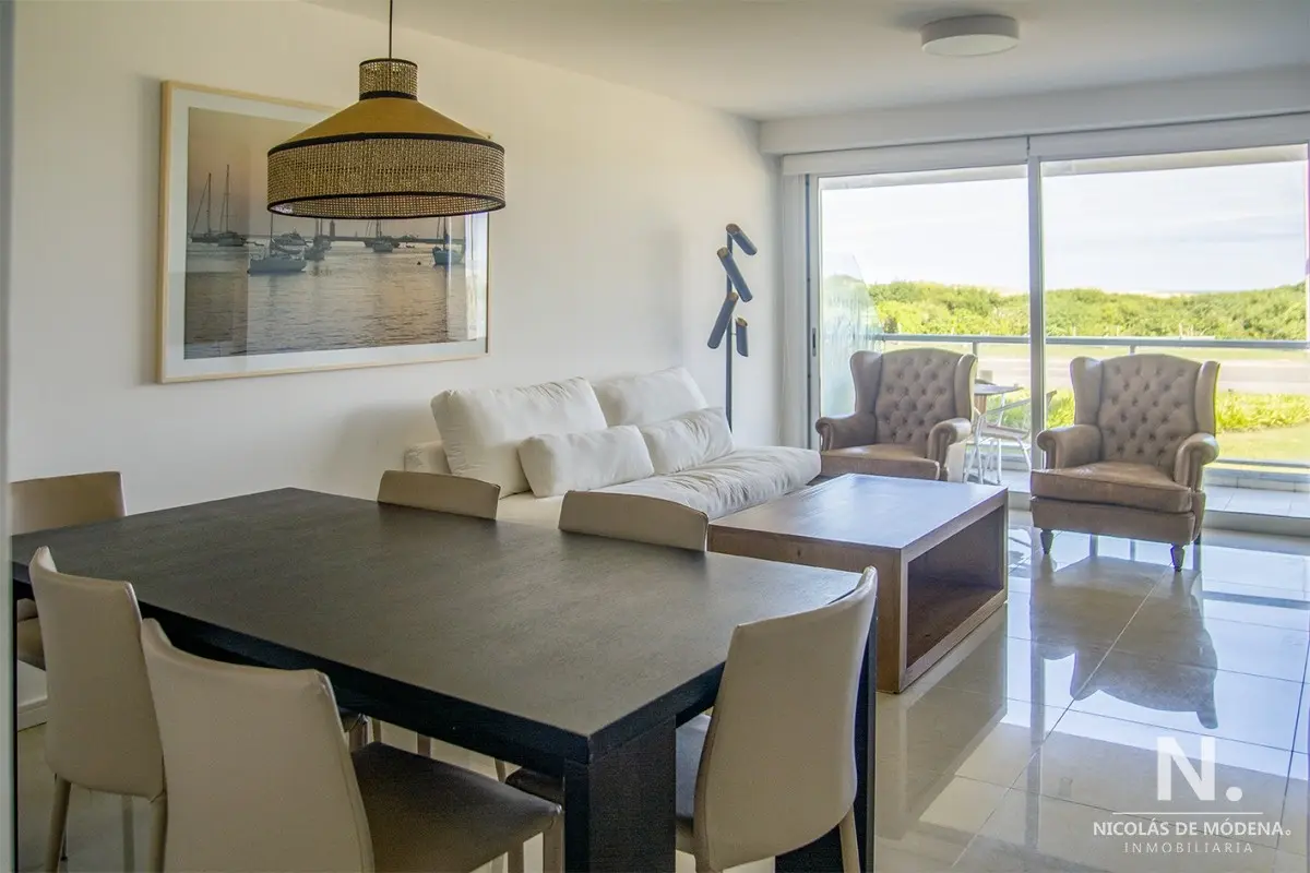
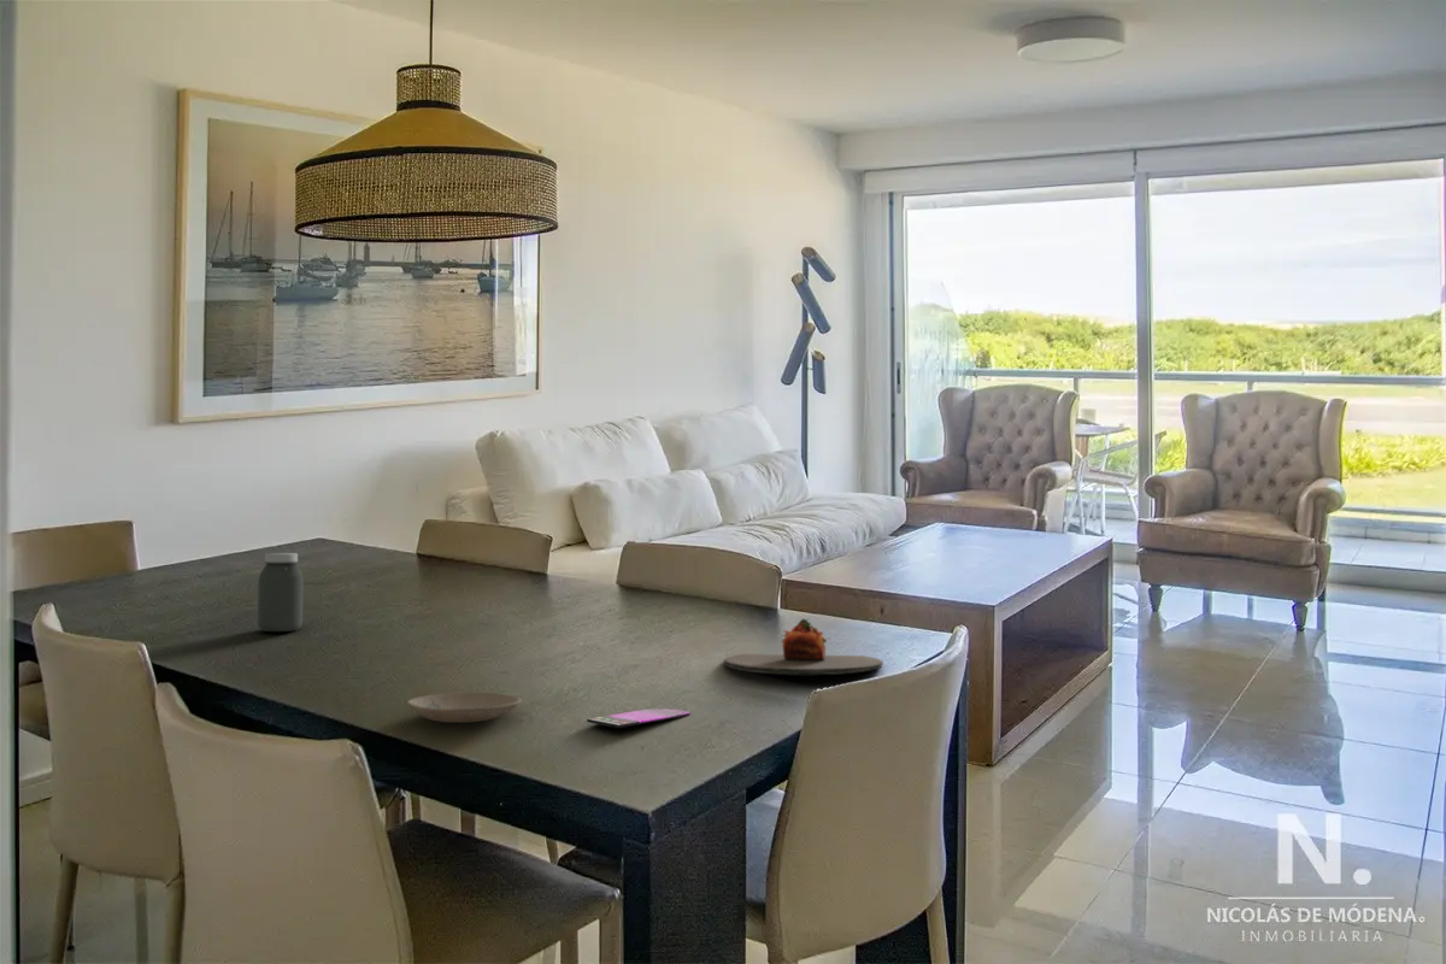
+ plate [723,618,884,676]
+ jar [257,552,305,633]
+ plate [406,692,522,723]
+ smartphone [586,707,692,729]
